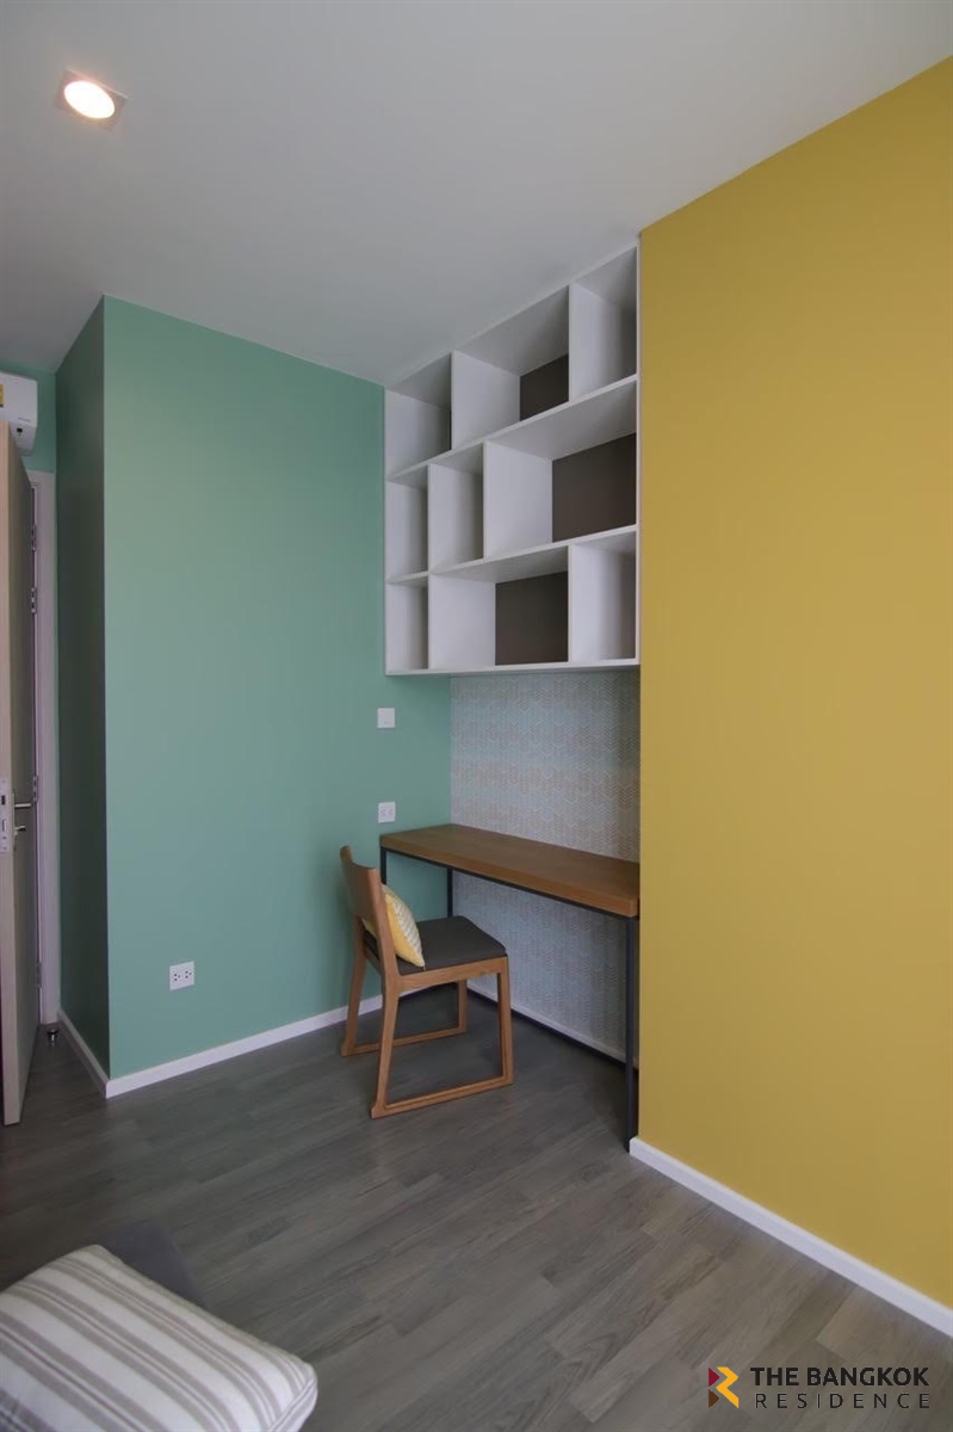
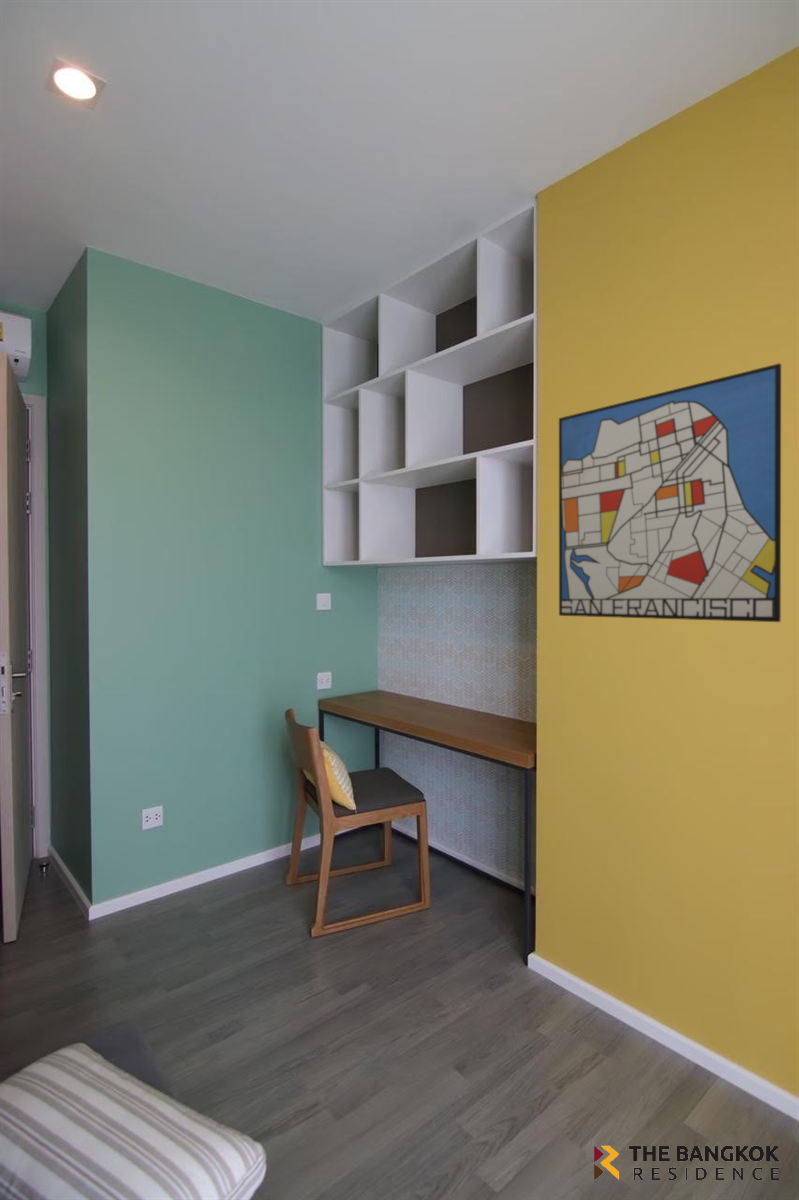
+ wall art [558,362,782,623]
